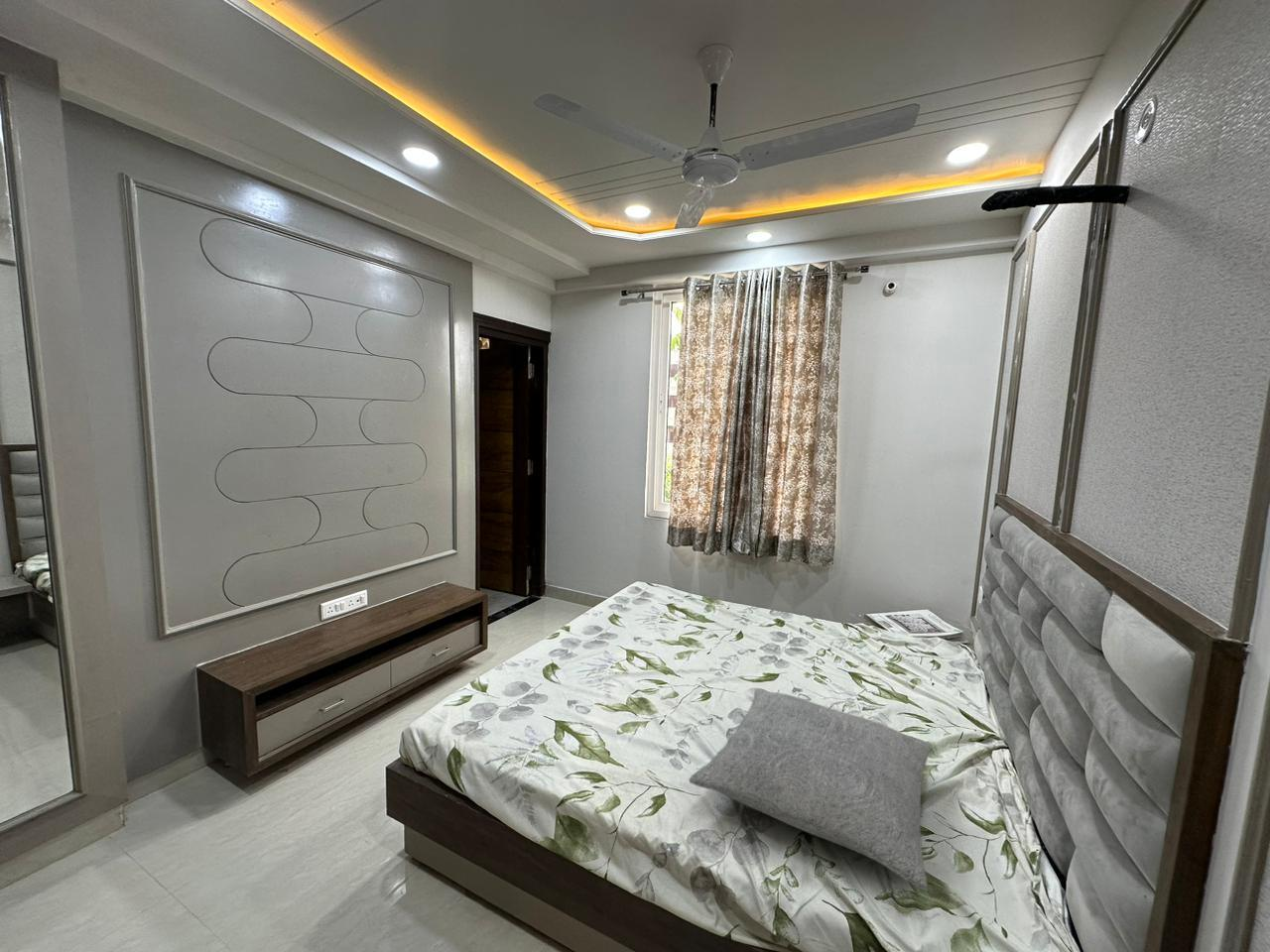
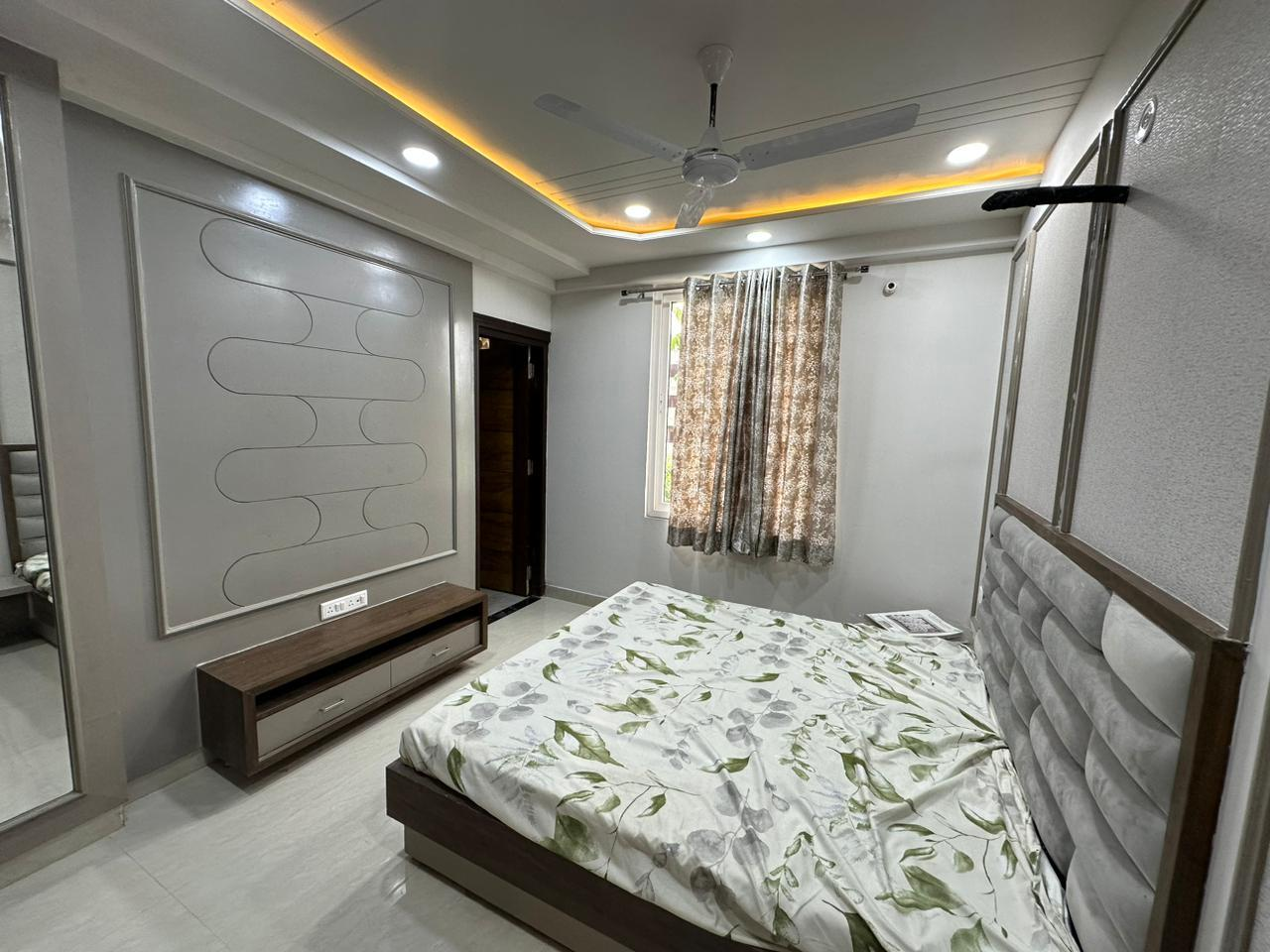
- pillow [688,687,932,892]
